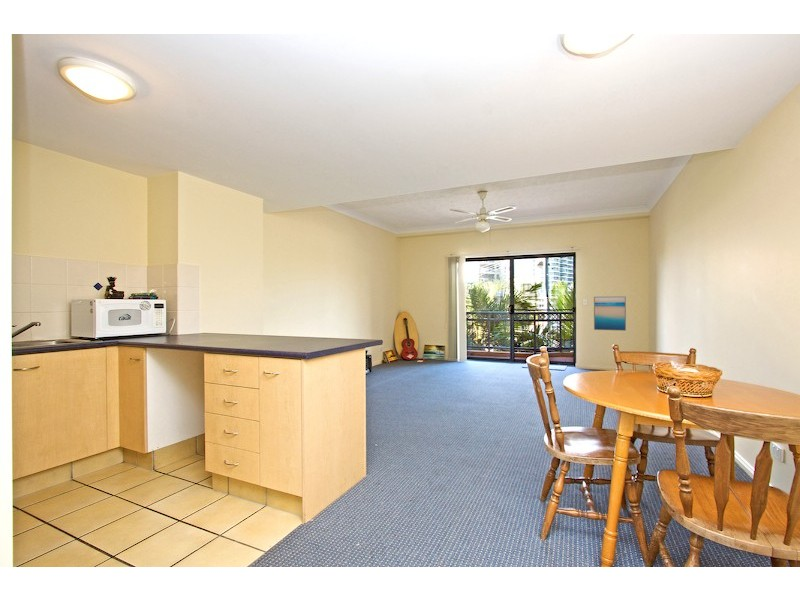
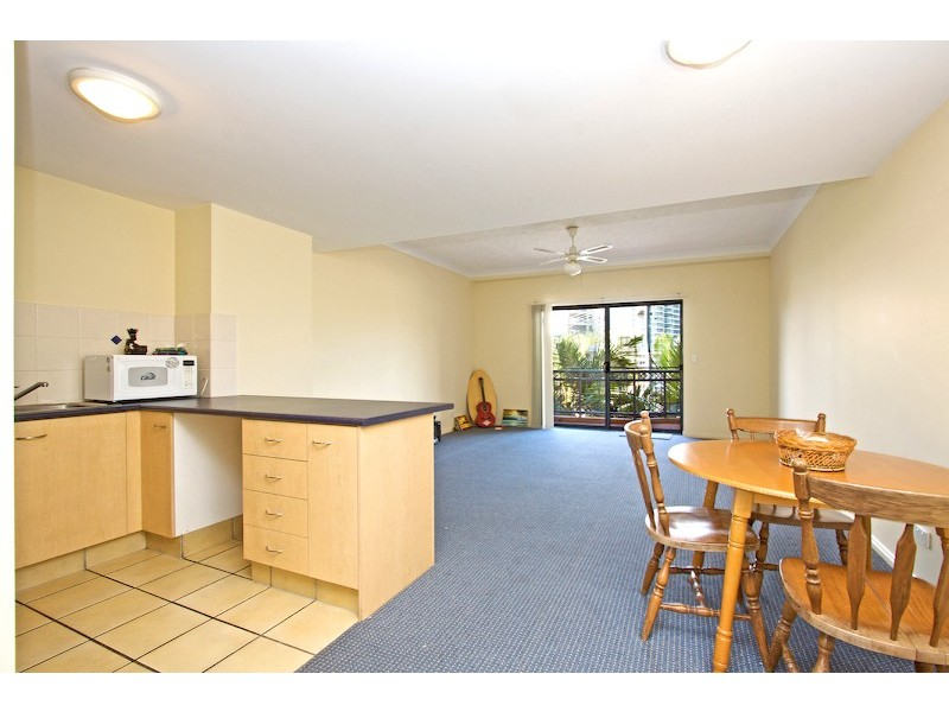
- wall art [593,295,627,332]
